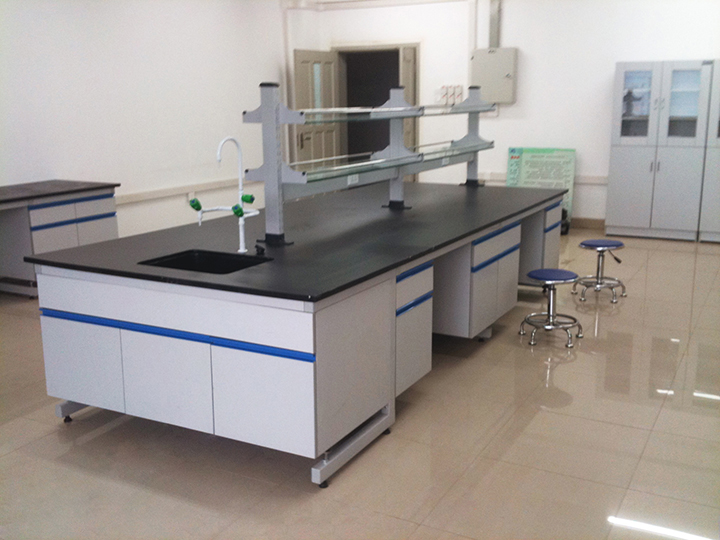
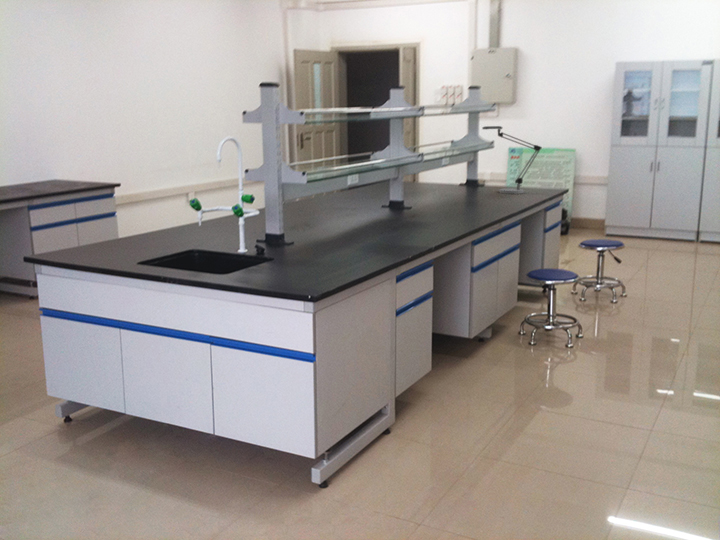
+ desk lamp [481,125,543,195]
